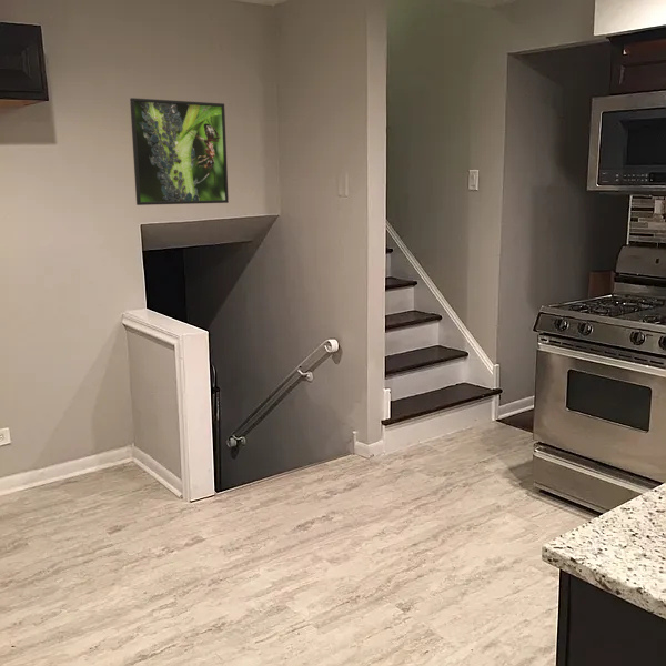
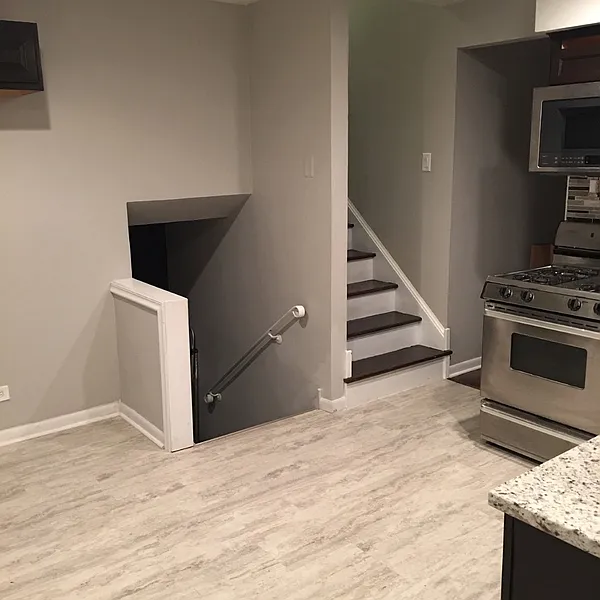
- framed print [129,97,230,206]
